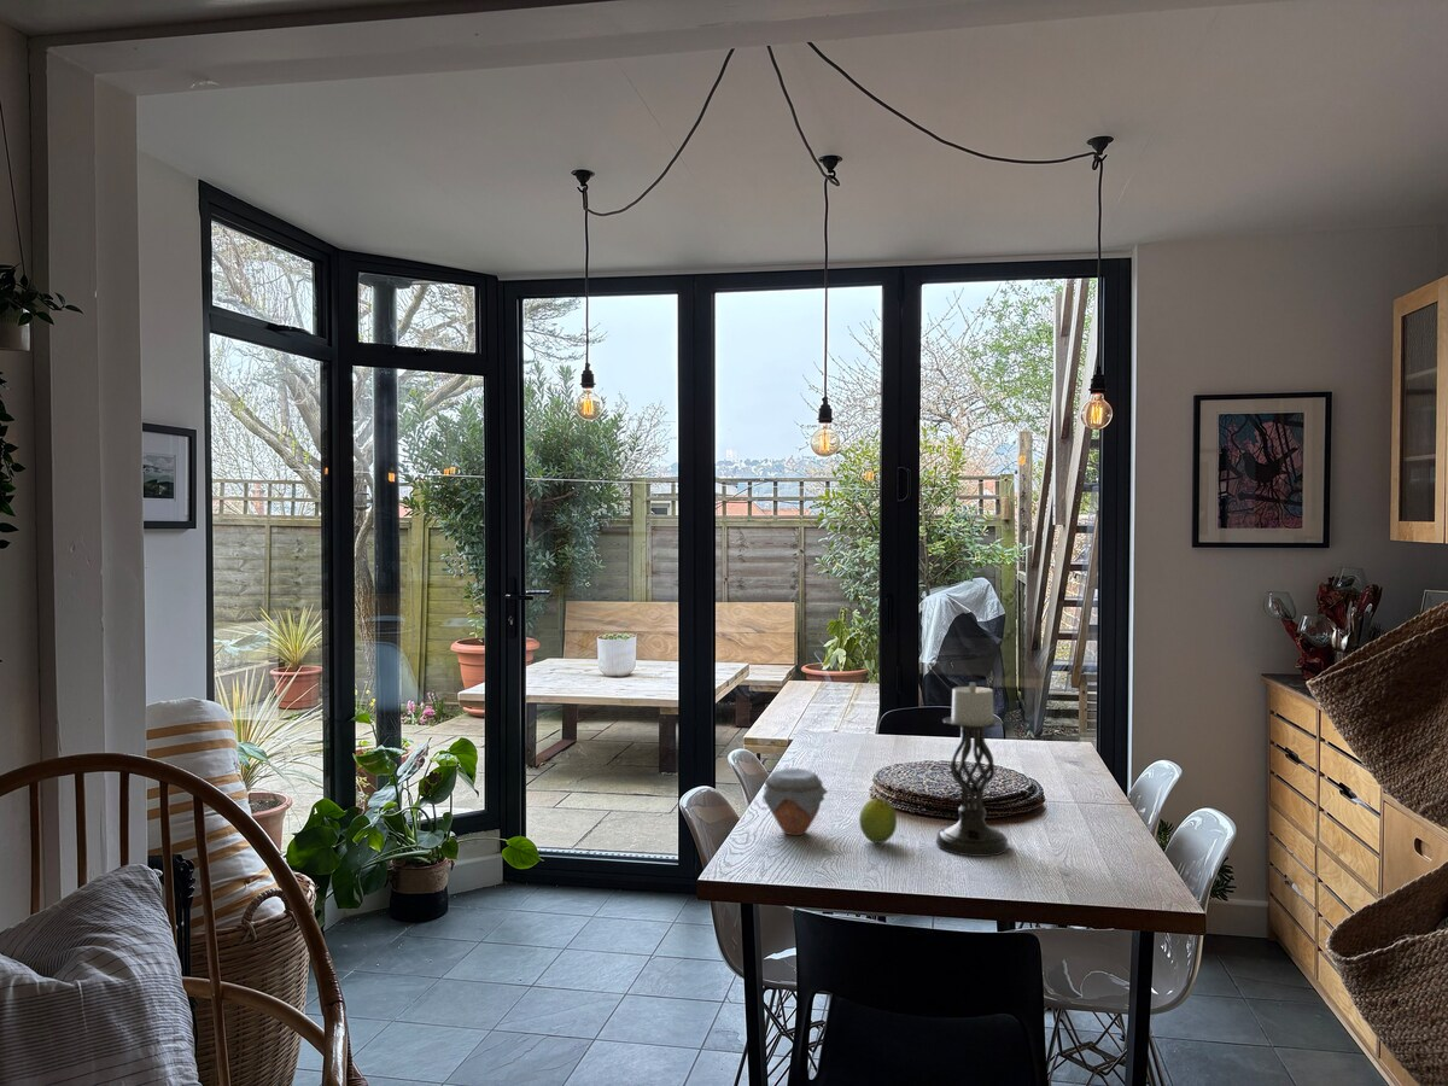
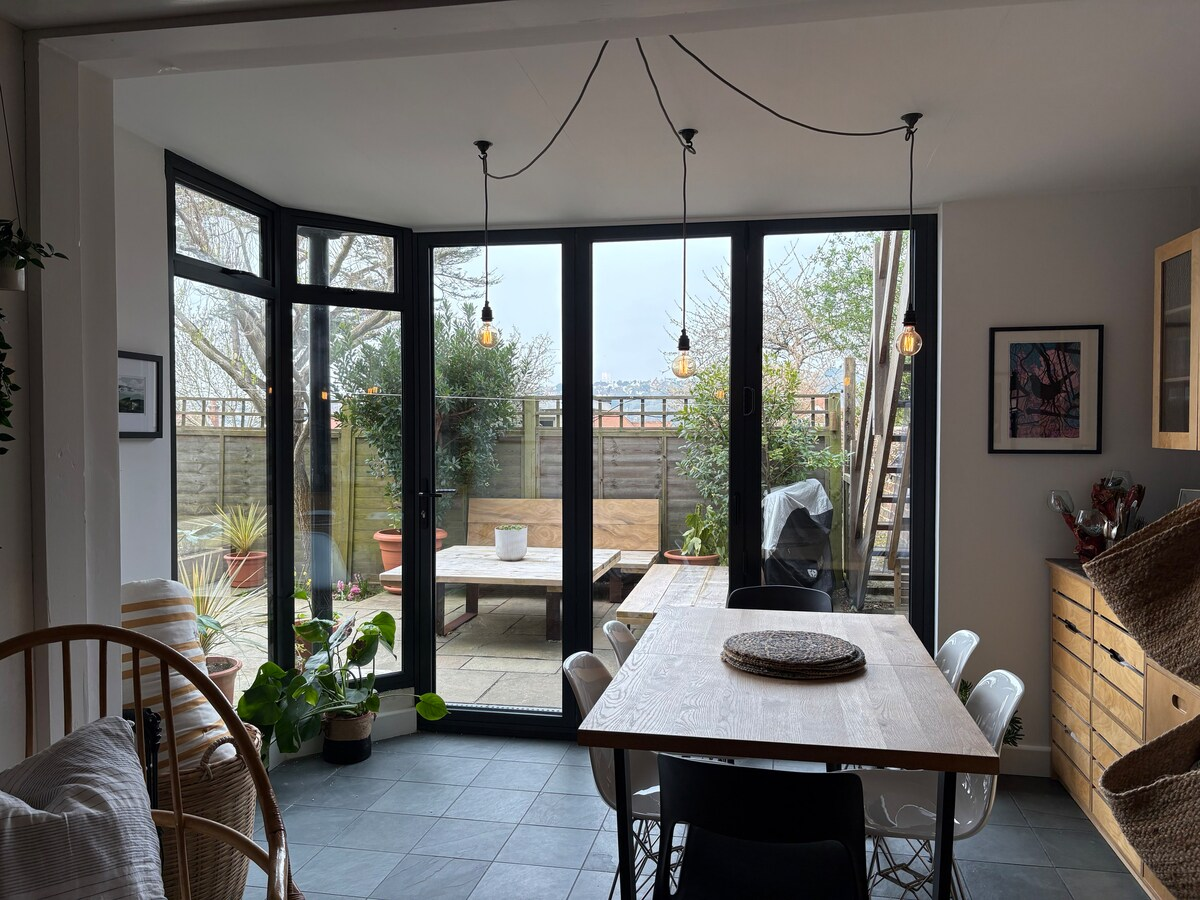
- jar [763,767,829,836]
- fruit [858,796,898,845]
- candle holder [935,682,1010,858]
